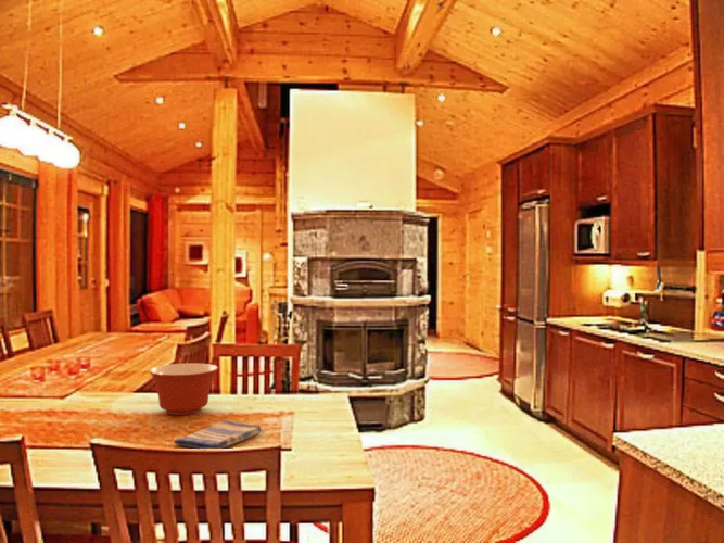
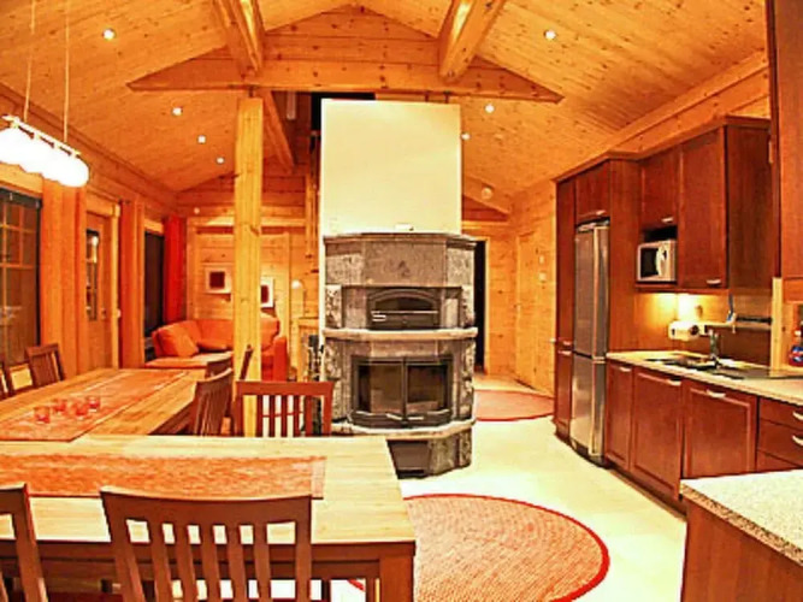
- mixing bowl [148,363,219,416]
- dish towel [173,419,264,450]
